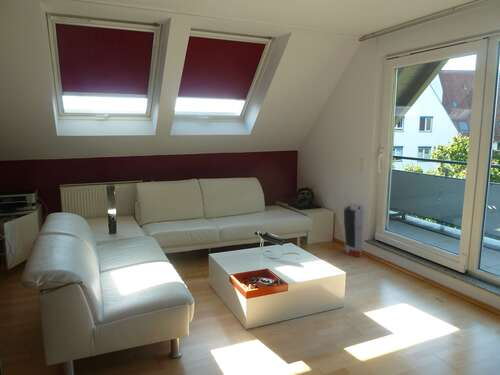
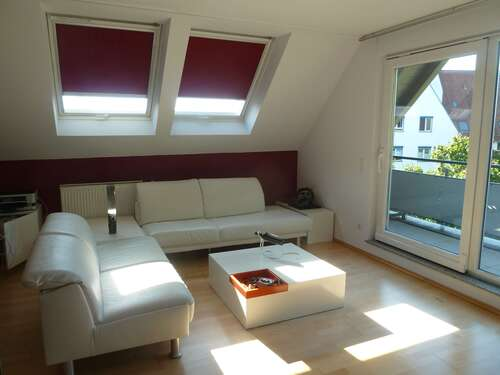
- air purifier [343,201,365,258]
